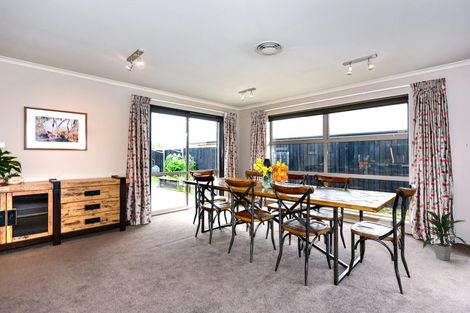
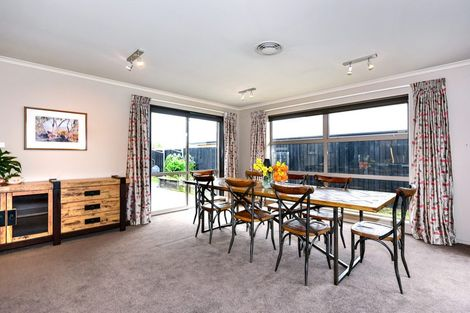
- indoor plant [422,209,469,261]
